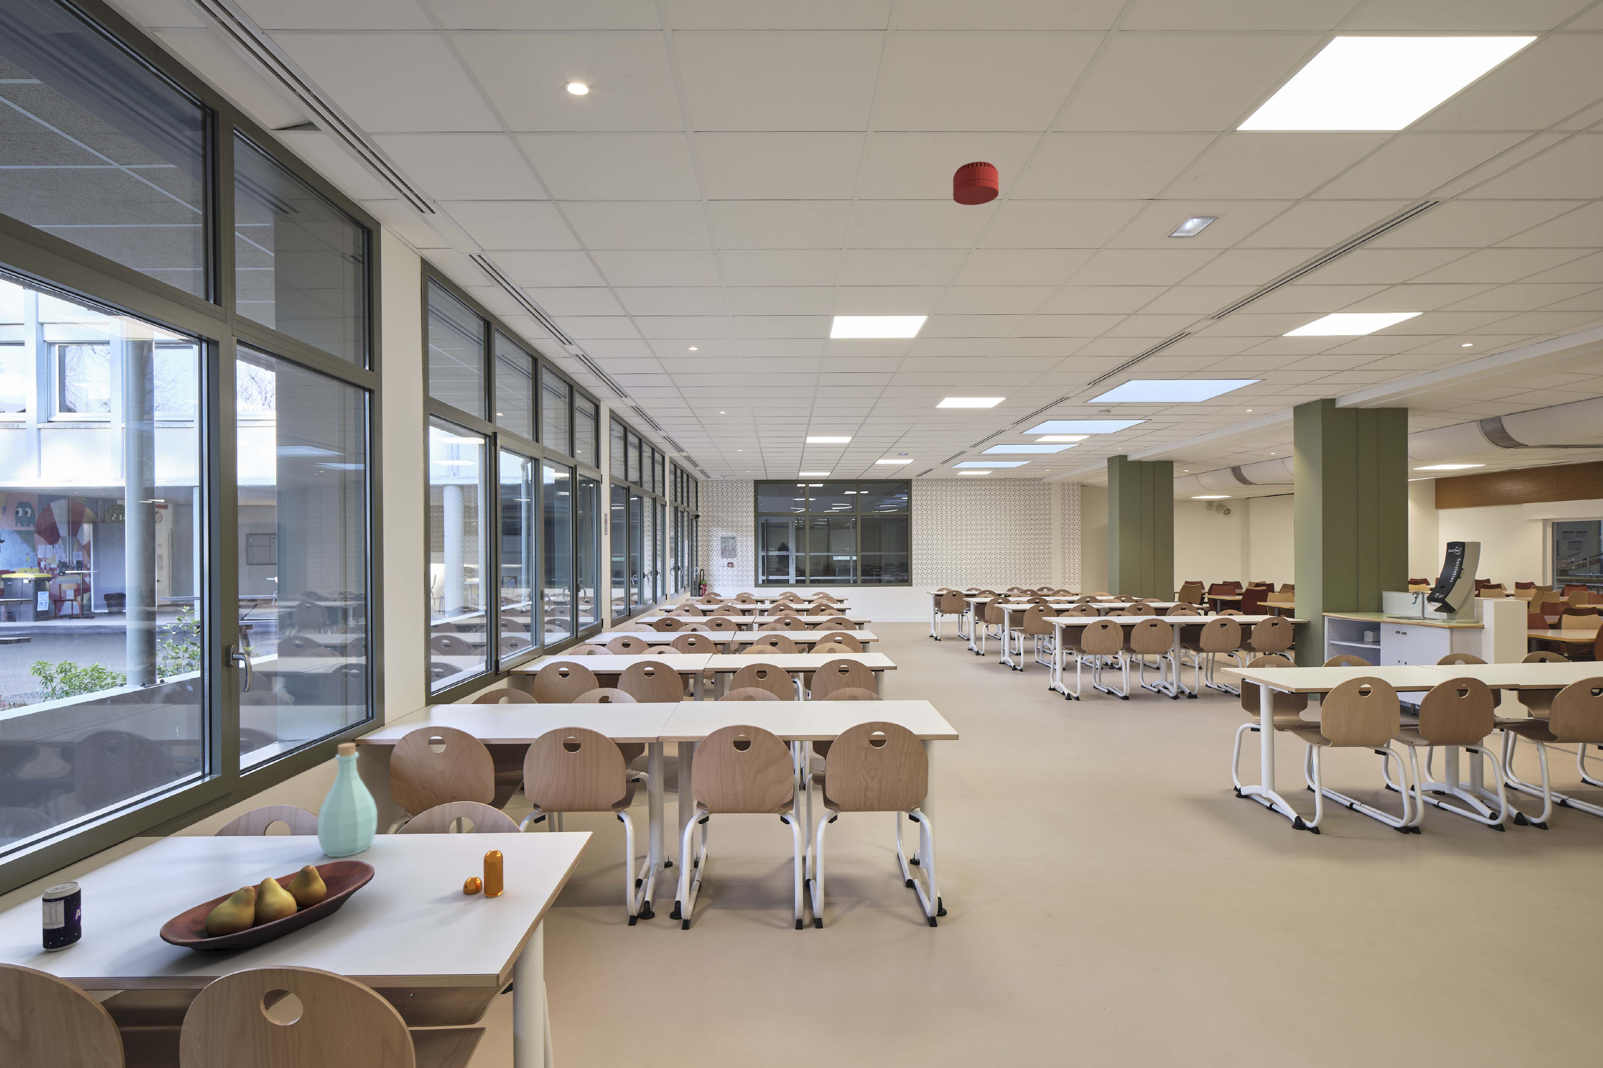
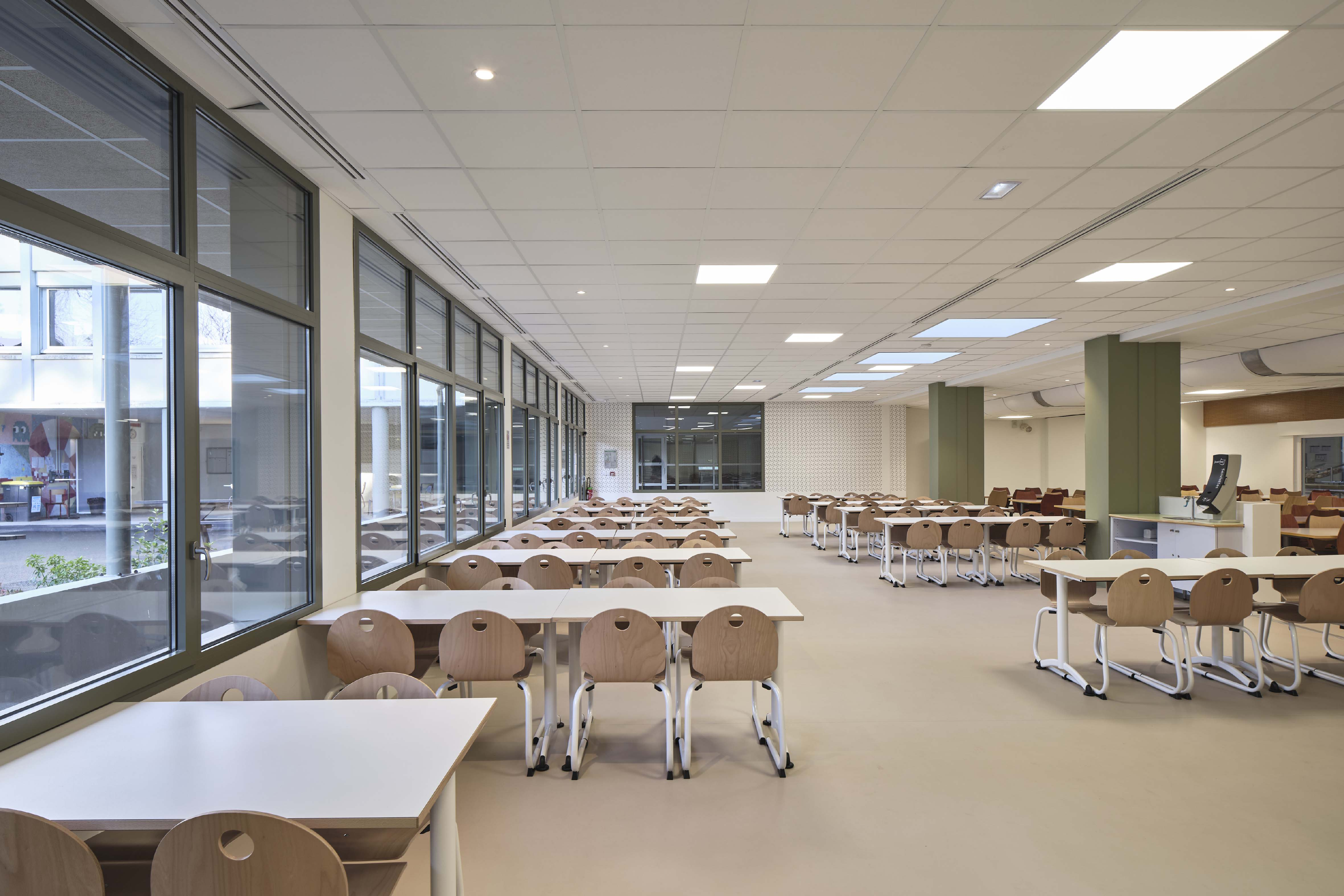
- pepper shaker [463,849,505,898]
- beverage can [42,882,82,952]
- fruit bowl [160,859,375,957]
- smoke detector [952,161,999,206]
- bottle [317,743,378,857]
